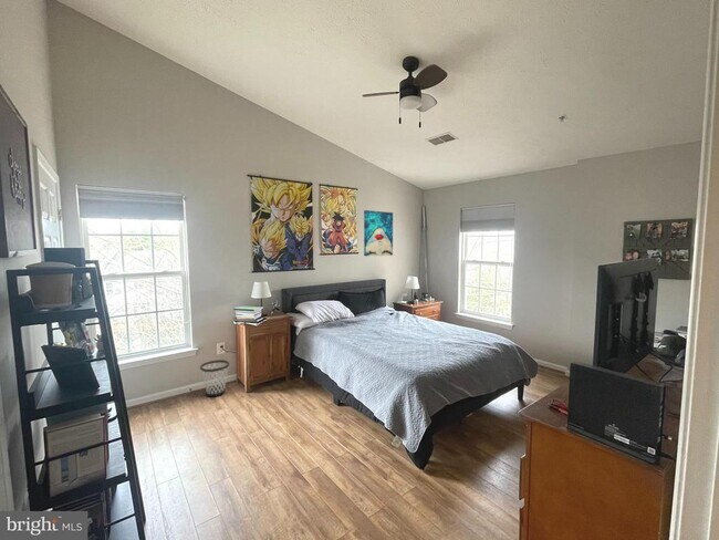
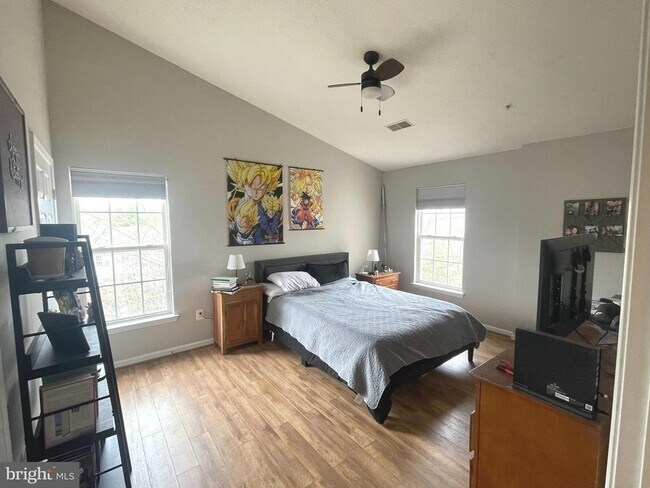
- wastebasket [199,359,230,398]
- wall art [363,209,394,257]
